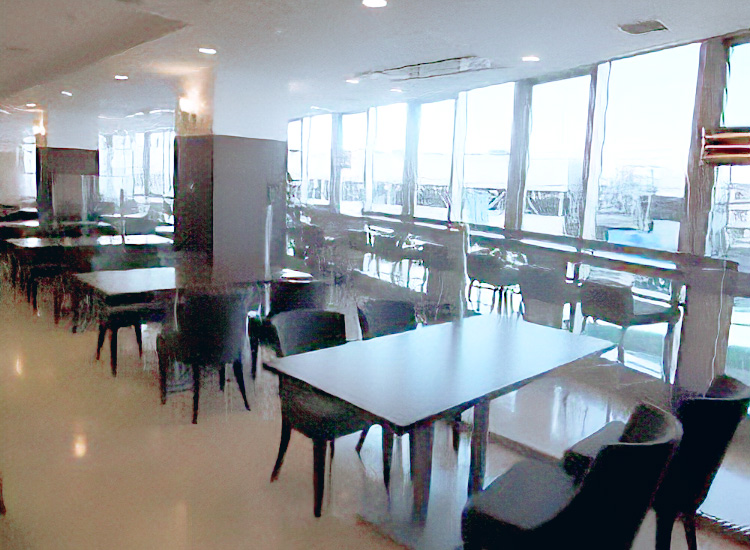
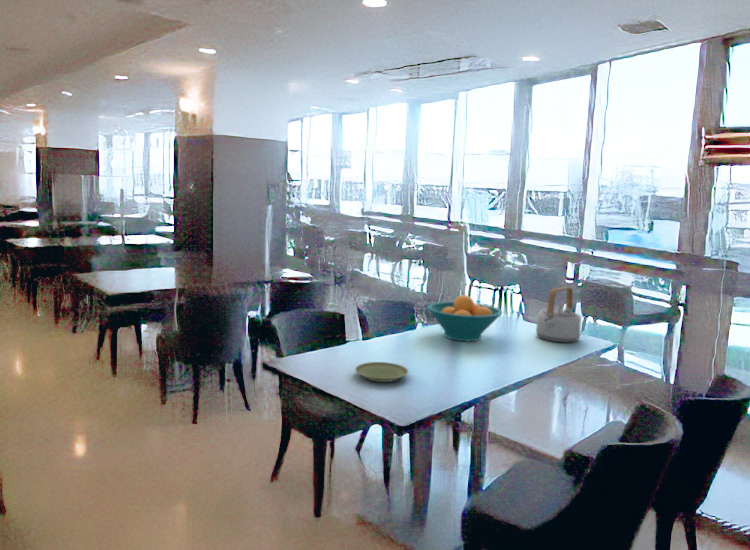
+ plate [354,361,410,383]
+ fruit bowl [426,294,503,342]
+ teapot [535,286,582,343]
